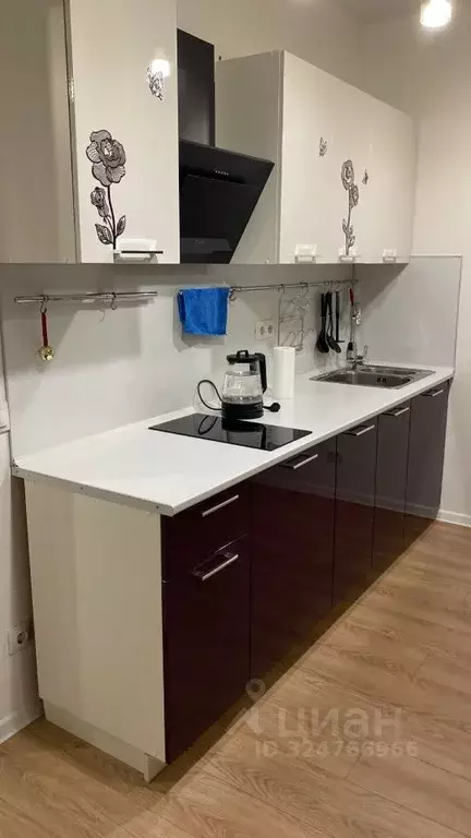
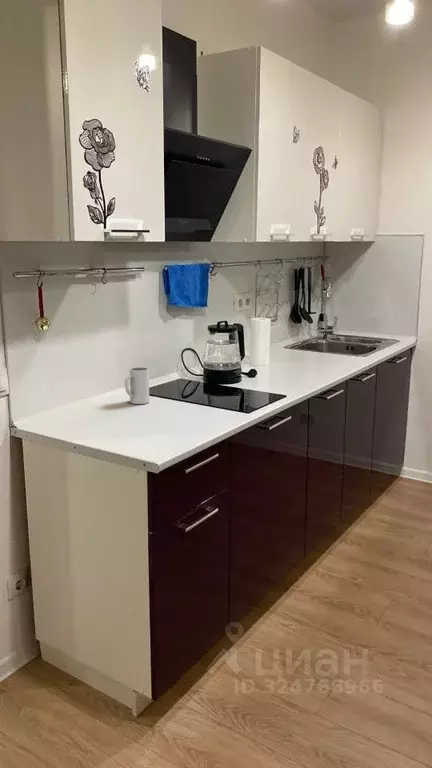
+ mug [124,366,150,405]
